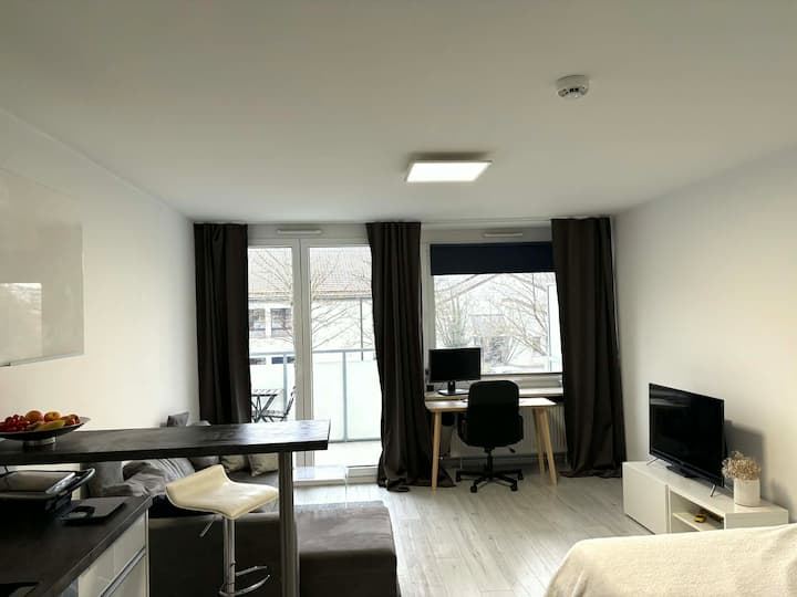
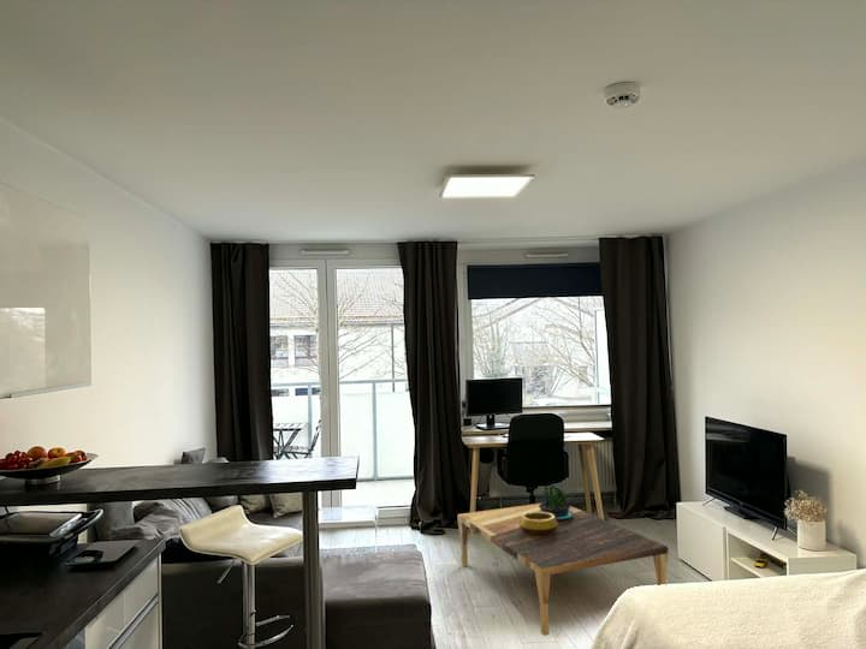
+ decorative bowl [518,512,558,537]
+ coffee table [456,502,669,637]
+ potted plant [538,486,574,520]
